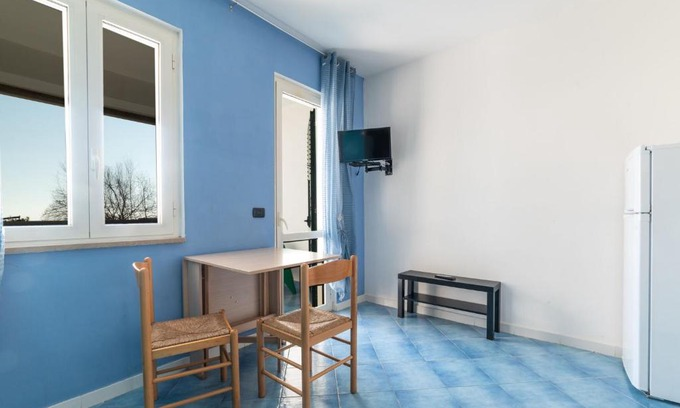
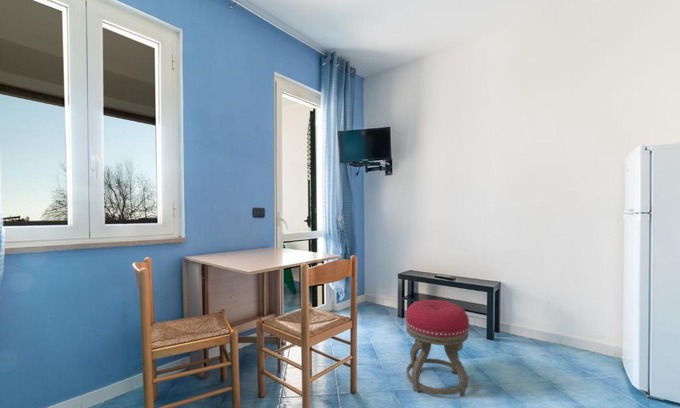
+ stool [405,299,470,398]
